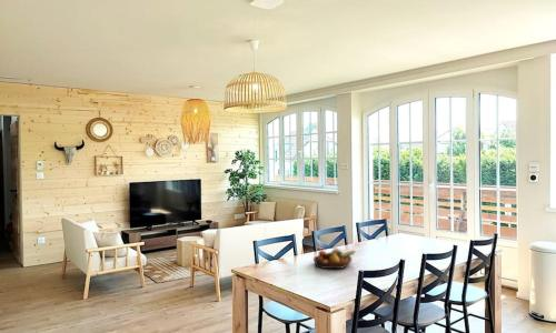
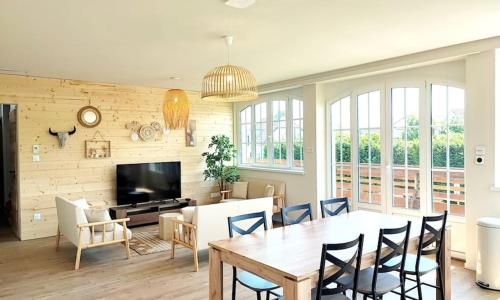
- fruit bowl [312,248,357,270]
